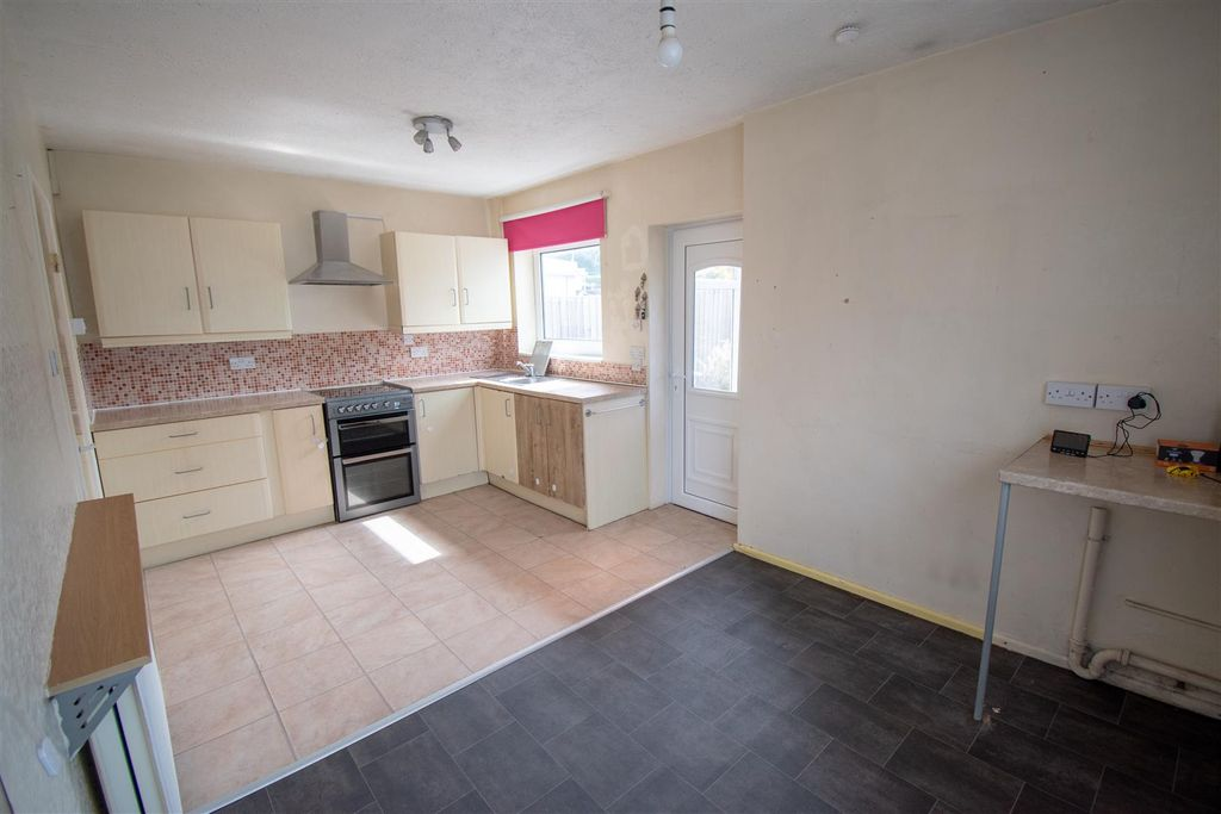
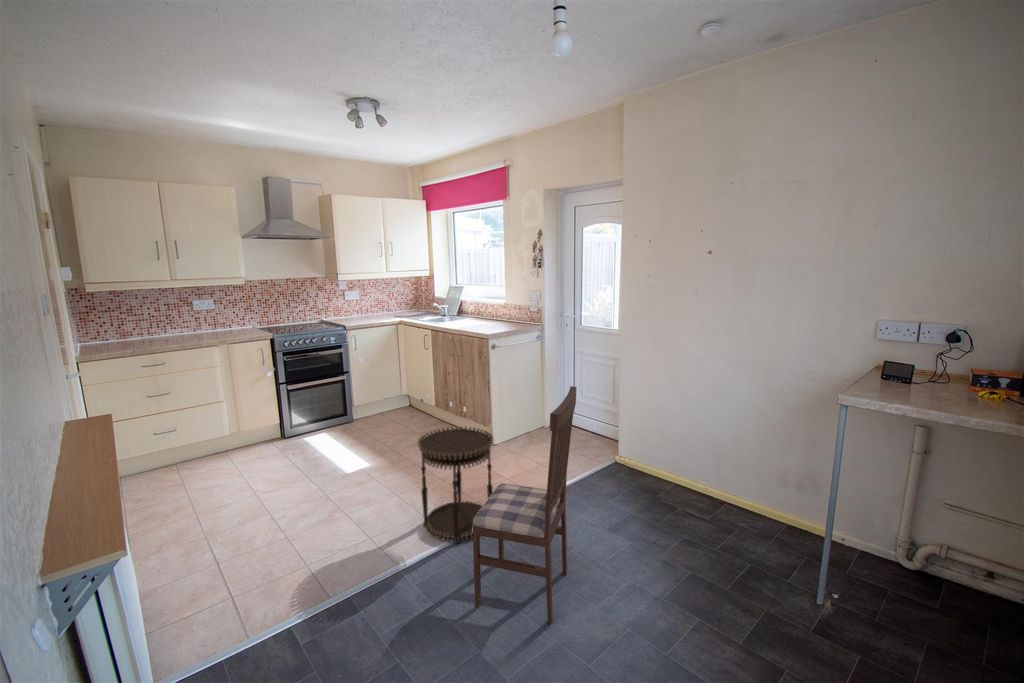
+ side table [417,425,495,545]
+ dining chair [472,385,577,625]
